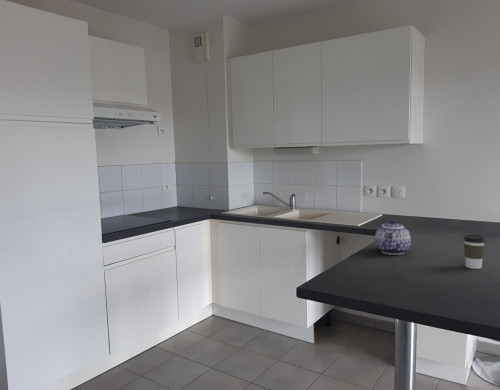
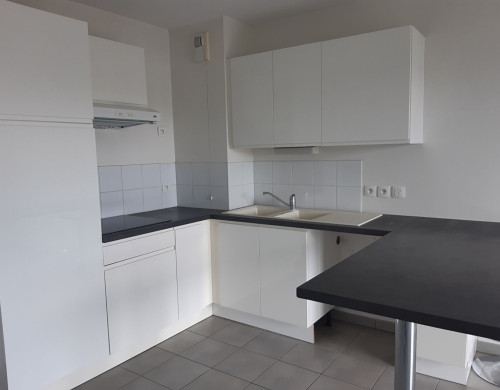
- teapot [374,219,412,256]
- coffee cup [463,234,486,270]
